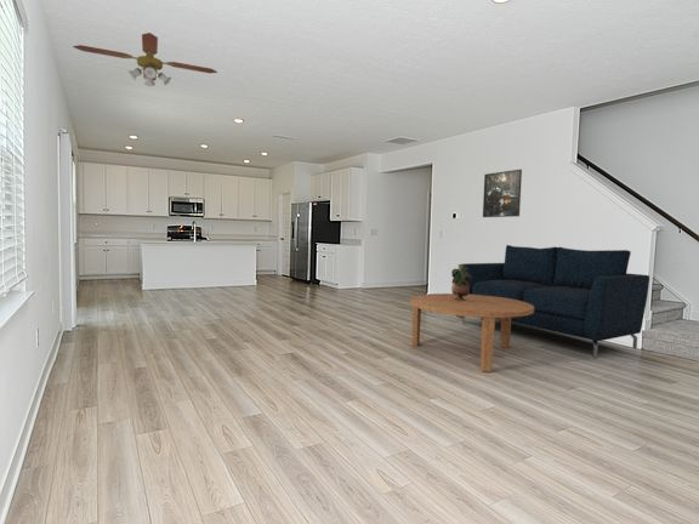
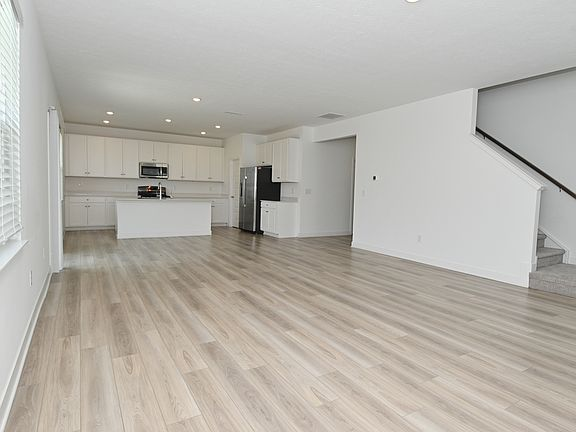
- sofa [461,244,650,359]
- potted plant [450,263,471,301]
- ceiling fan [72,32,218,87]
- coffee table [409,292,534,374]
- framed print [482,169,523,218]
